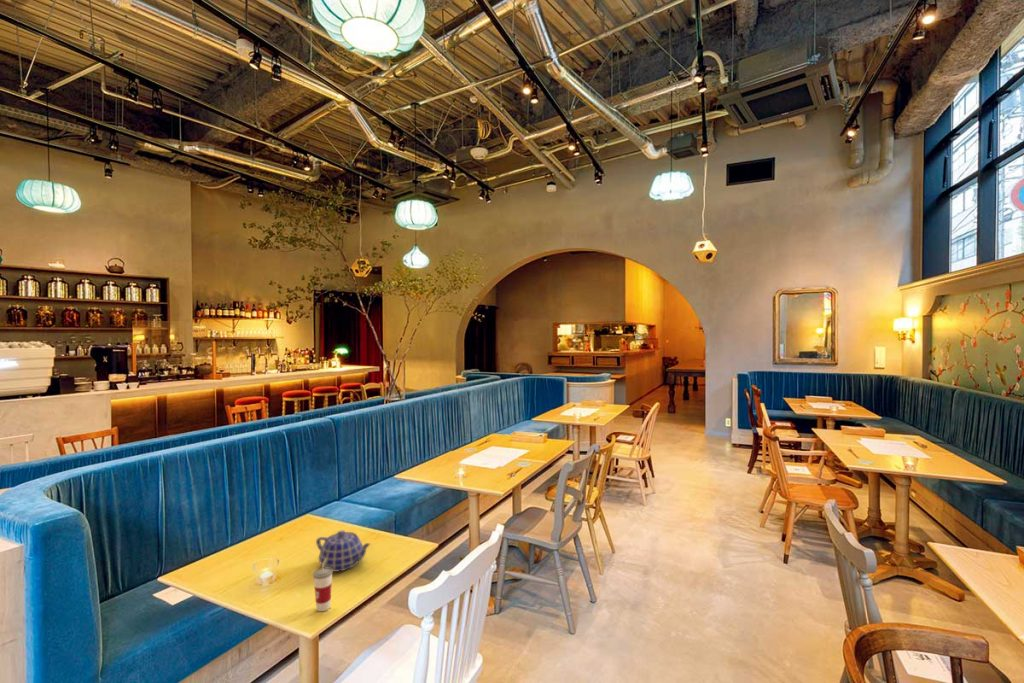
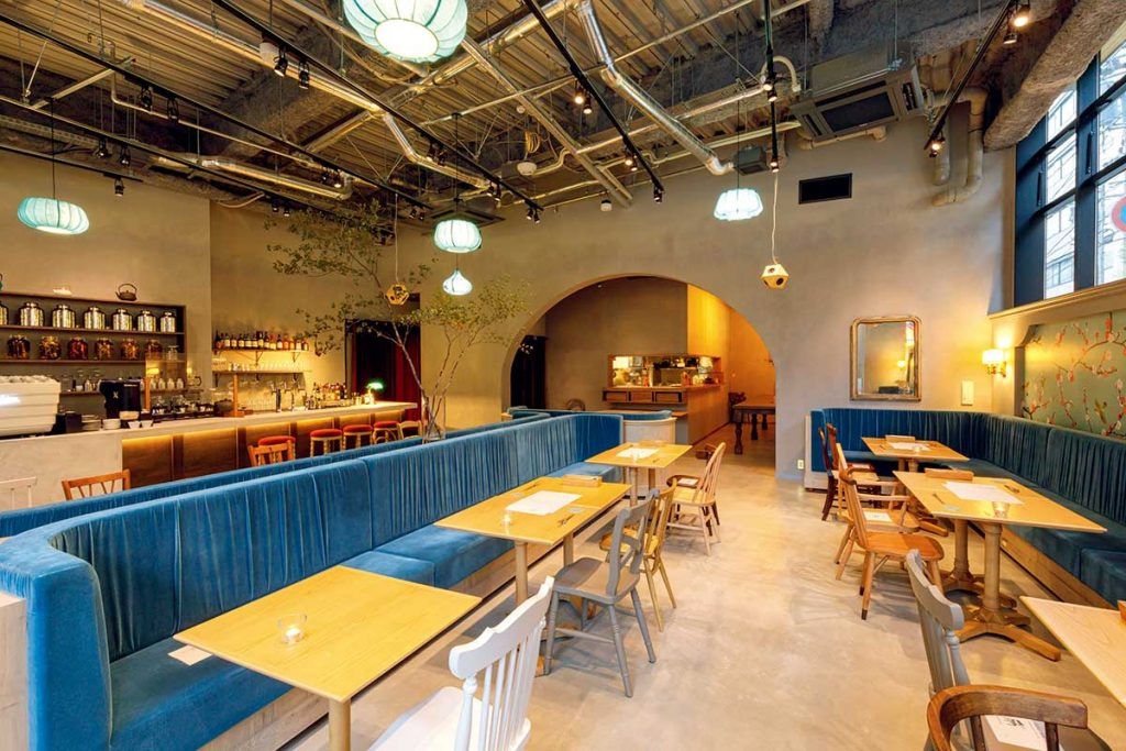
- teapot [315,529,372,573]
- cup [312,559,334,612]
